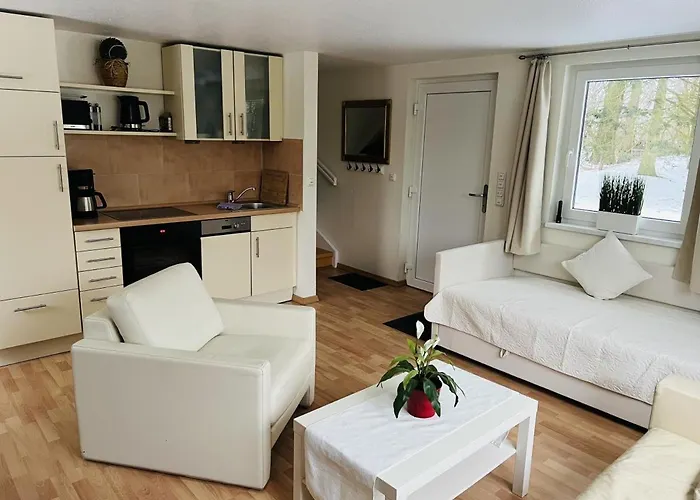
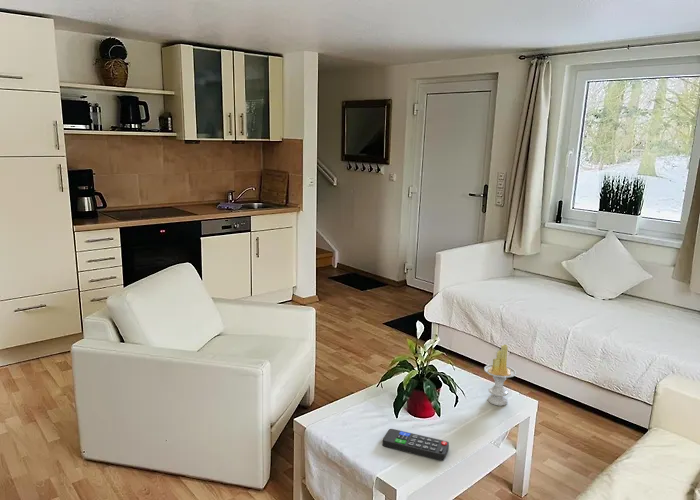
+ candle [483,344,517,407]
+ remote control [382,428,450,461]
